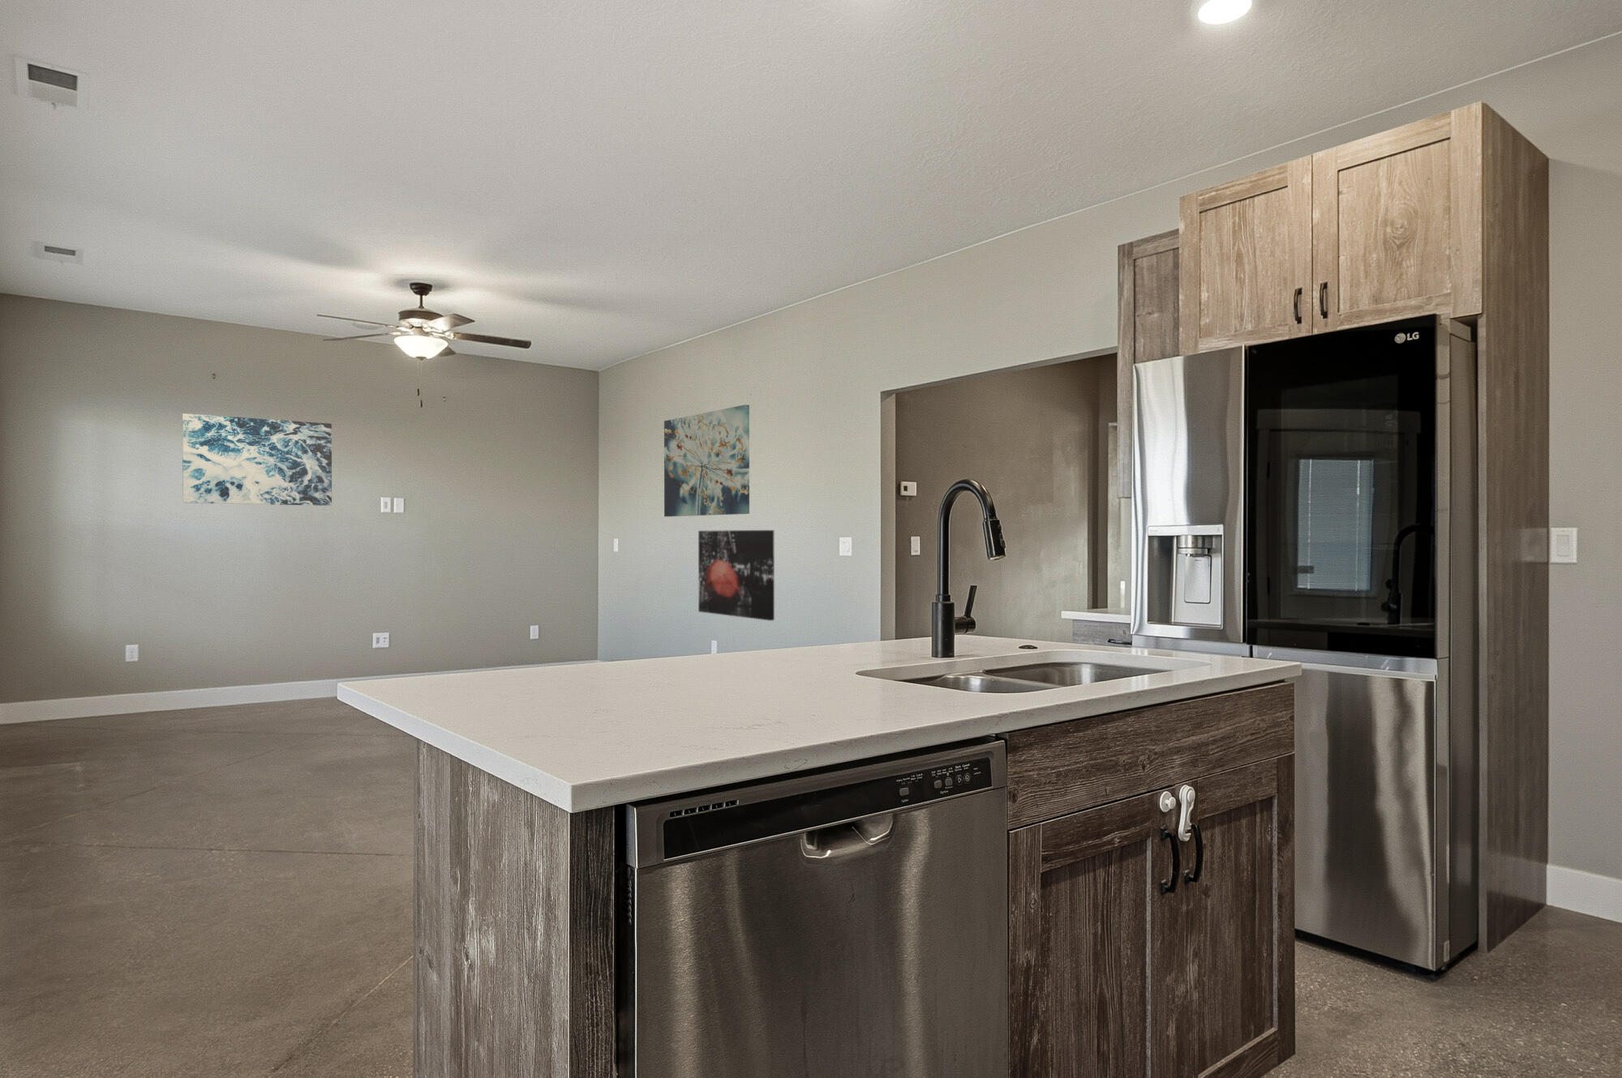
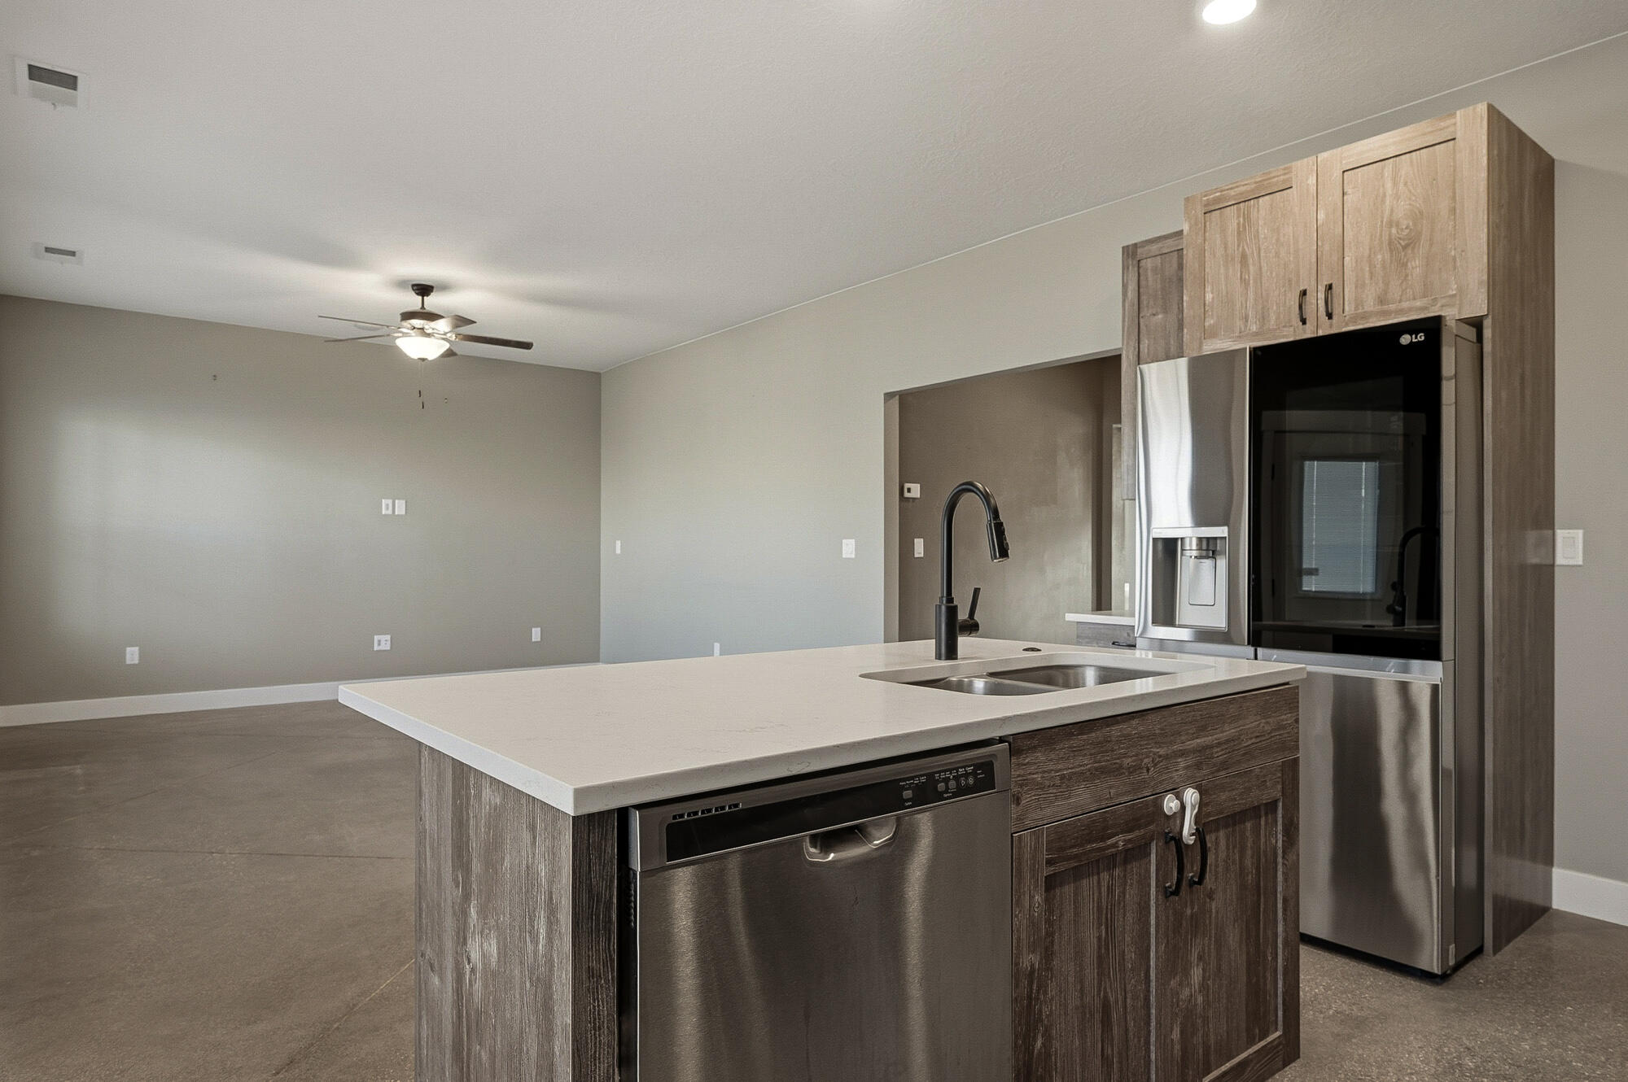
- wall art [698,529,775,622]
- wall art [663,403,750,517]
- wall art [182,413,332,507]
